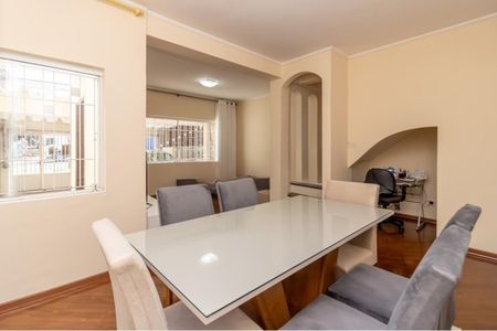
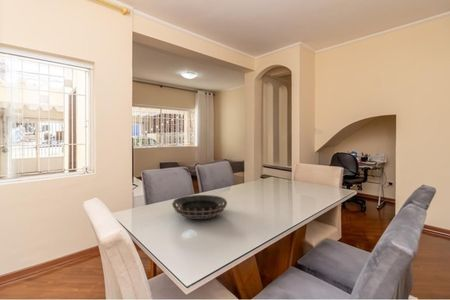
+ decorative bowl [171,194,228,220]
